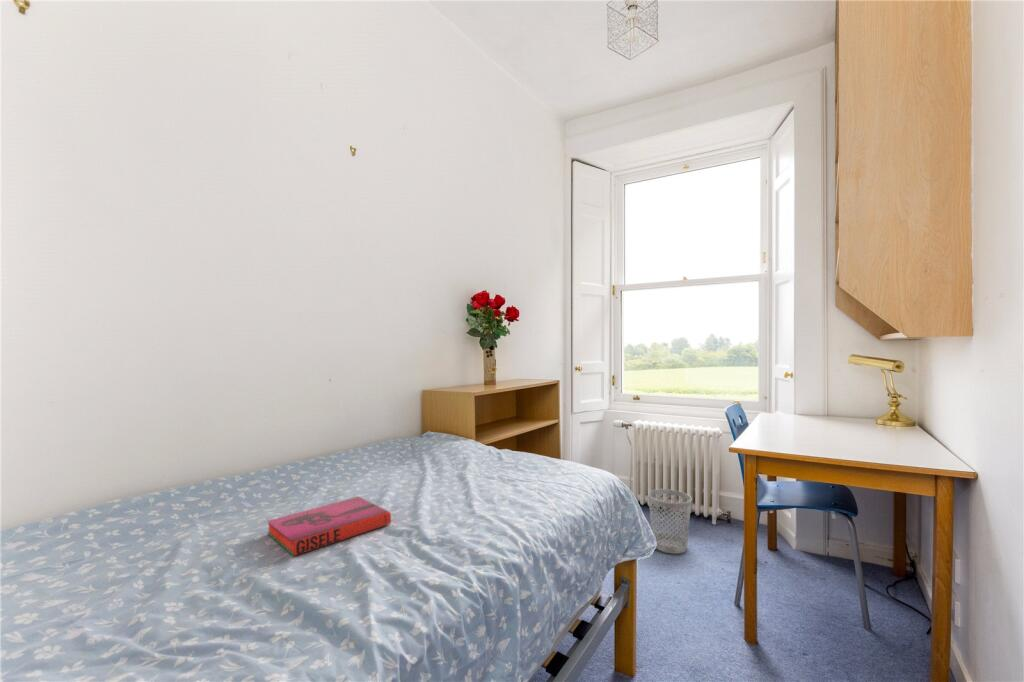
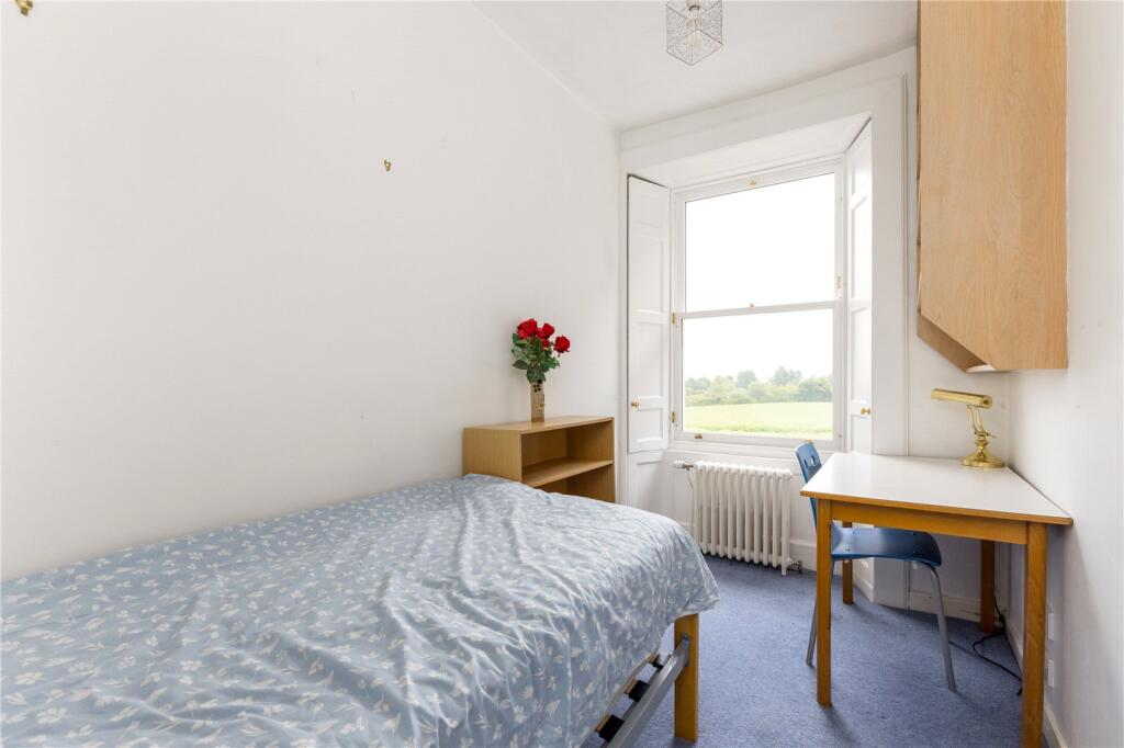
- hardback book [266,495,392,557]
- wastebasket [647,488,692,555]
